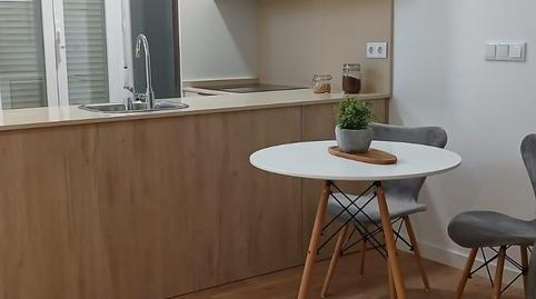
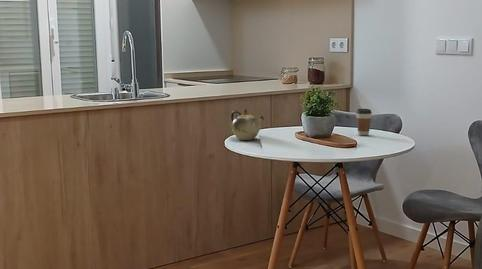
+ teapot [230,108,265,141]
+ coffee cup [355,108,373,136]
